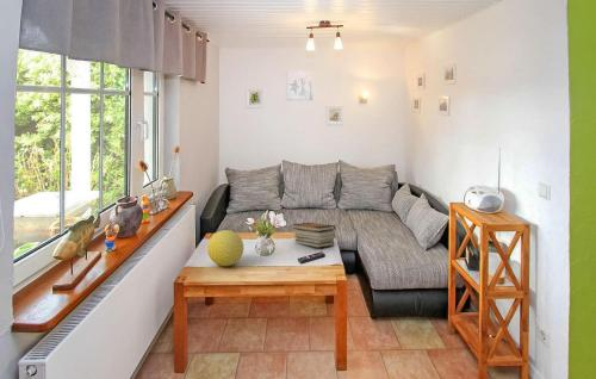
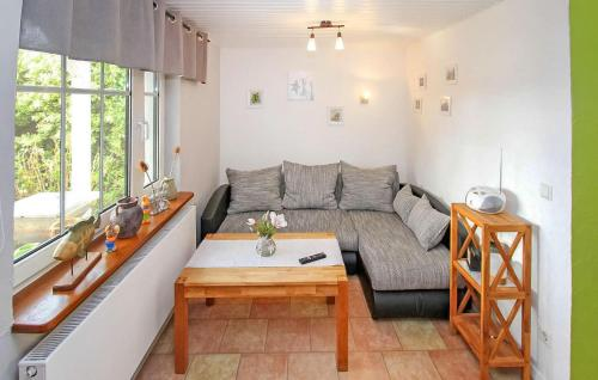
- decorative ball [206,229,244,267]
- book stack [291,222,336,249]
